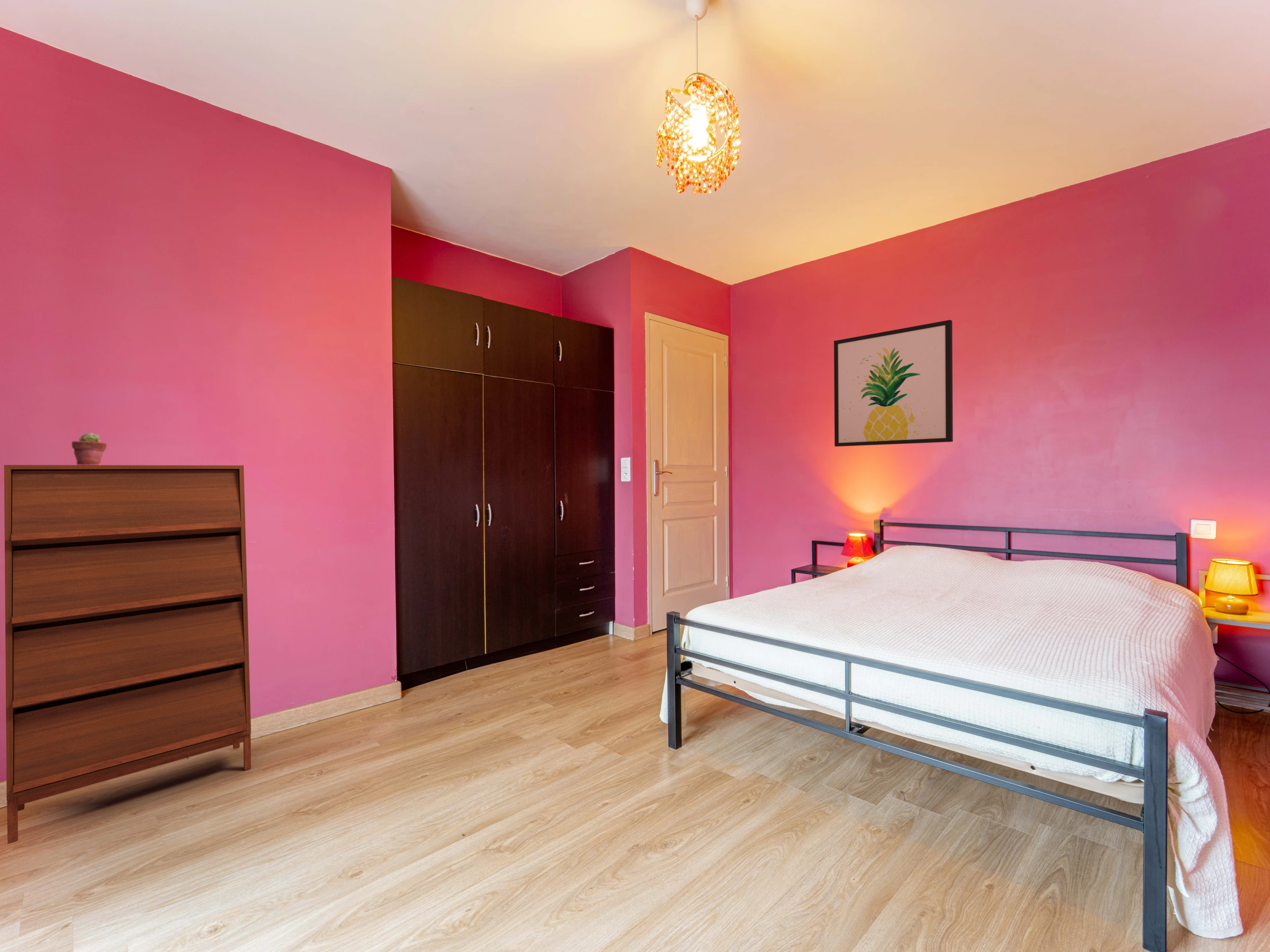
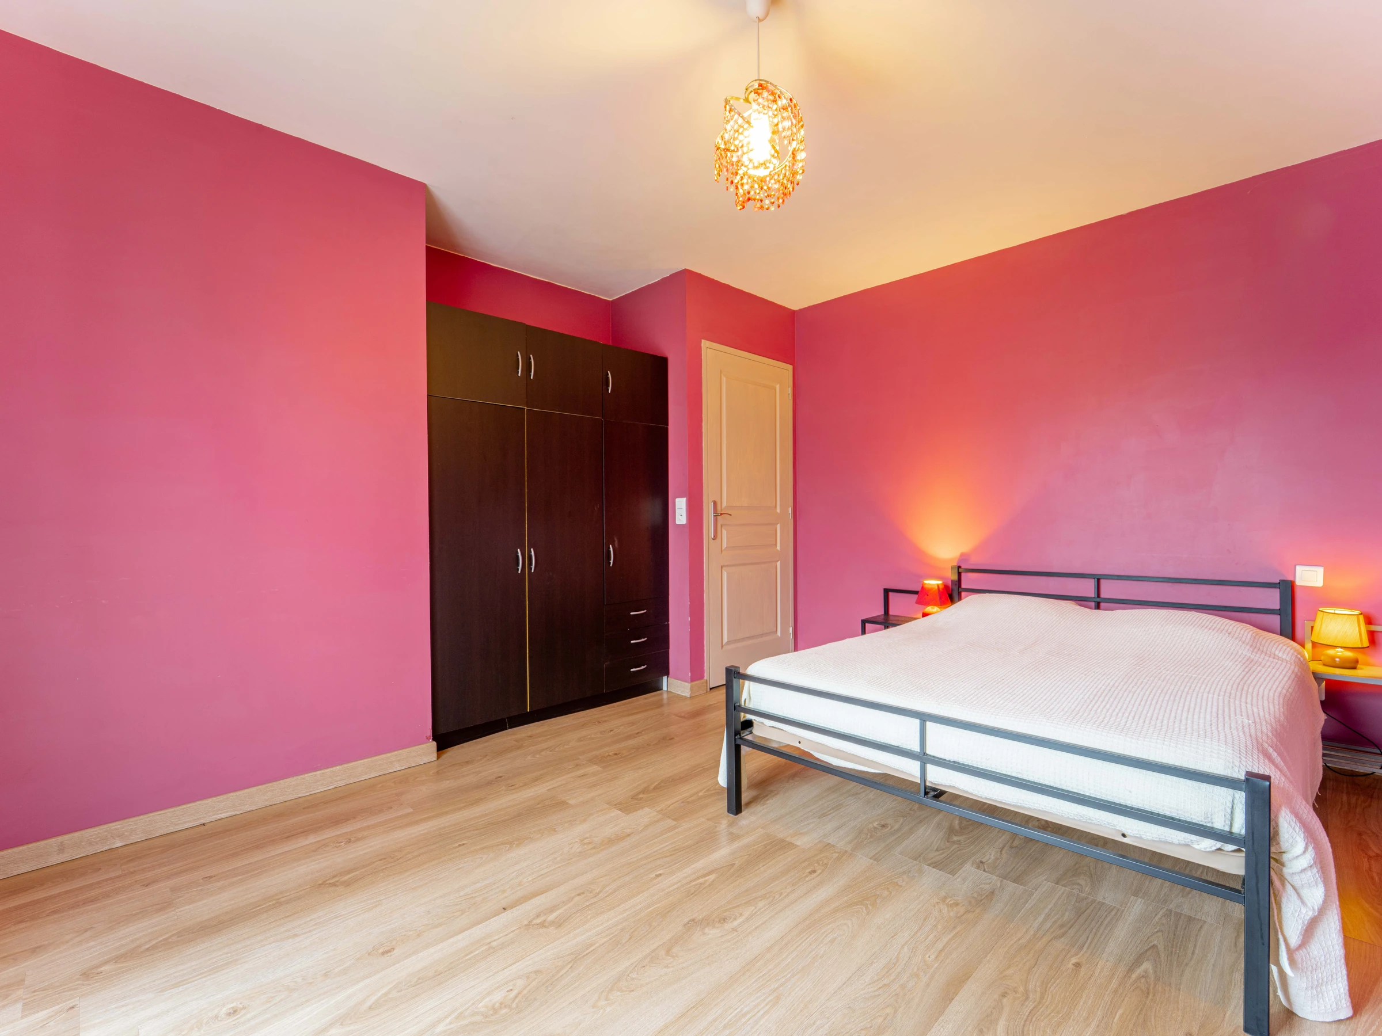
- potted succulent [71,432,107,465]
- wall art [833,319,954,447]
- shoe cabinet [4,464,252,845]
